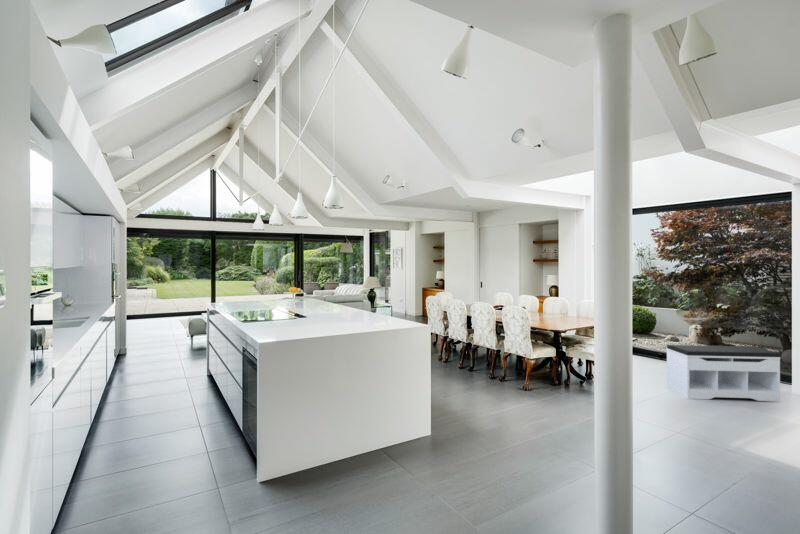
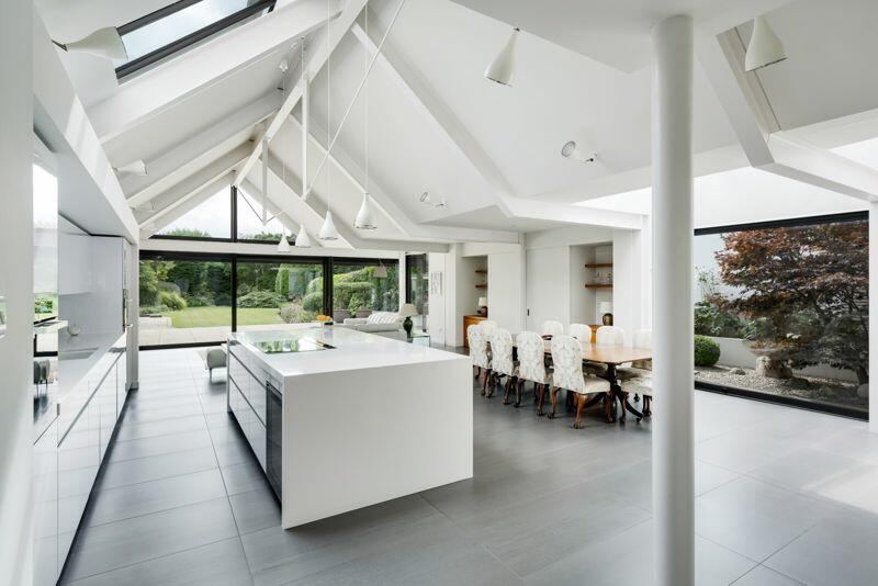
- bench [665,344,781,403]
